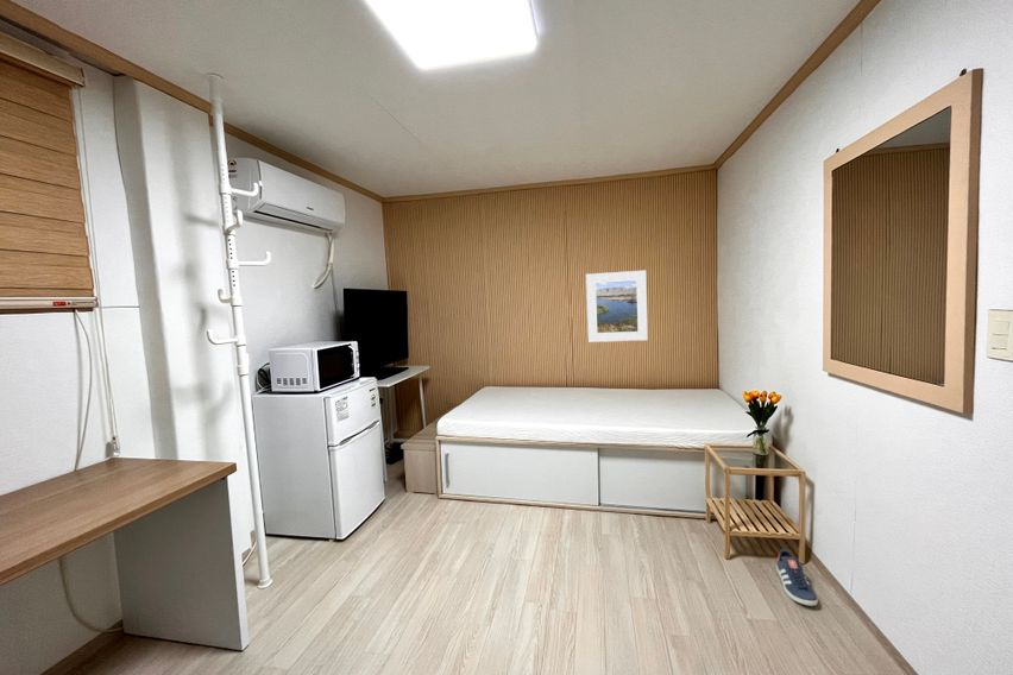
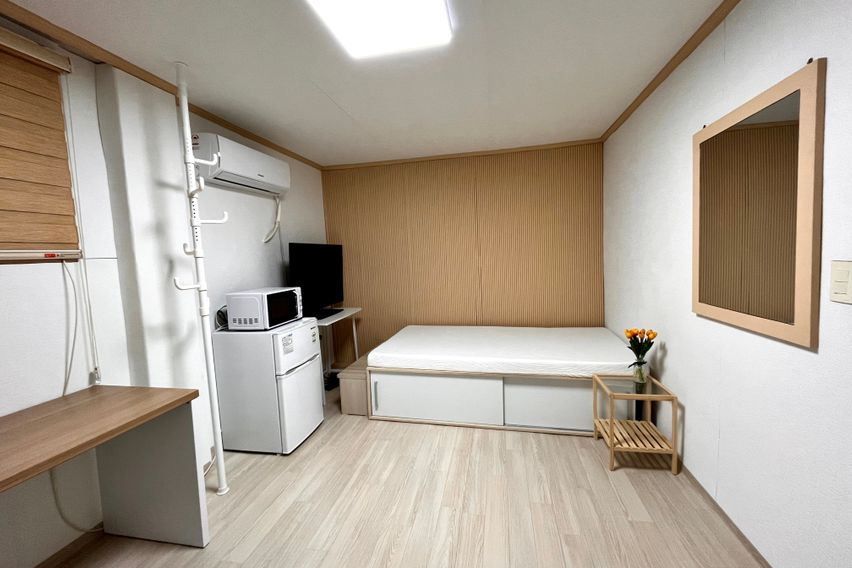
- sneaker [775,549,819,607]
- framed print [585,270,649,343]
